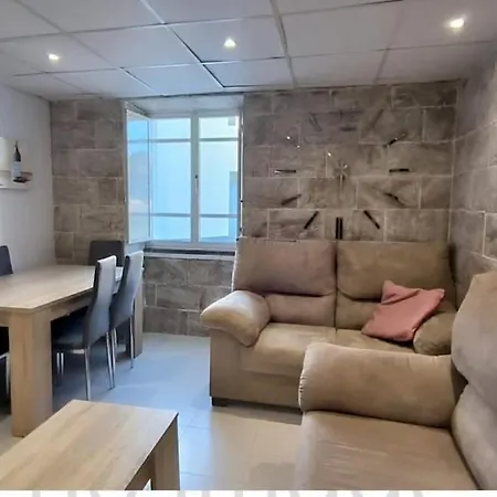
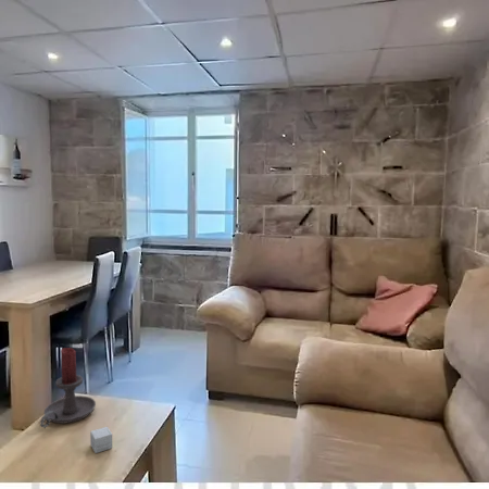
+ candle holder [39,347,97,429]
+ small box [89,426,113,454]
